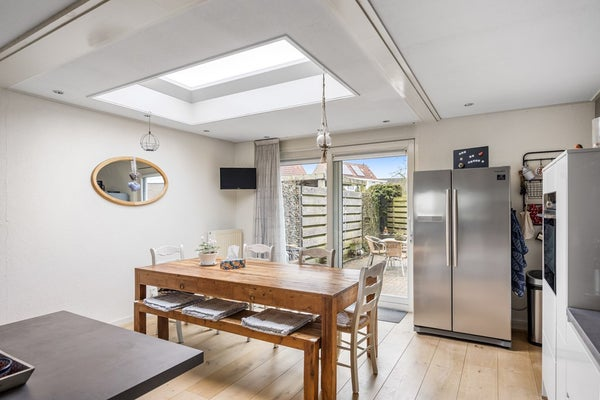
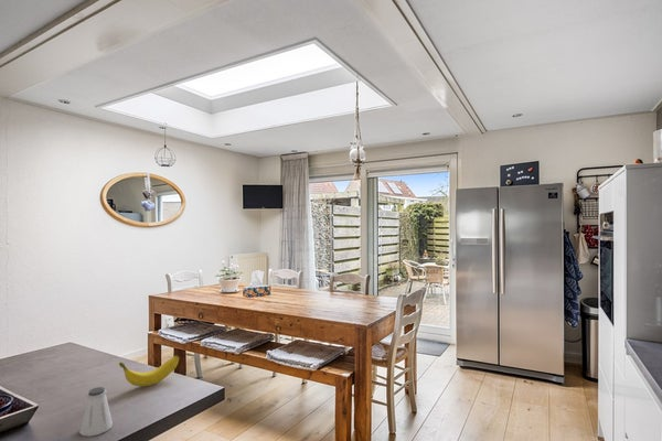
+ saltshaker [78,386,114,438]
+ banana [118,354,180,387]
